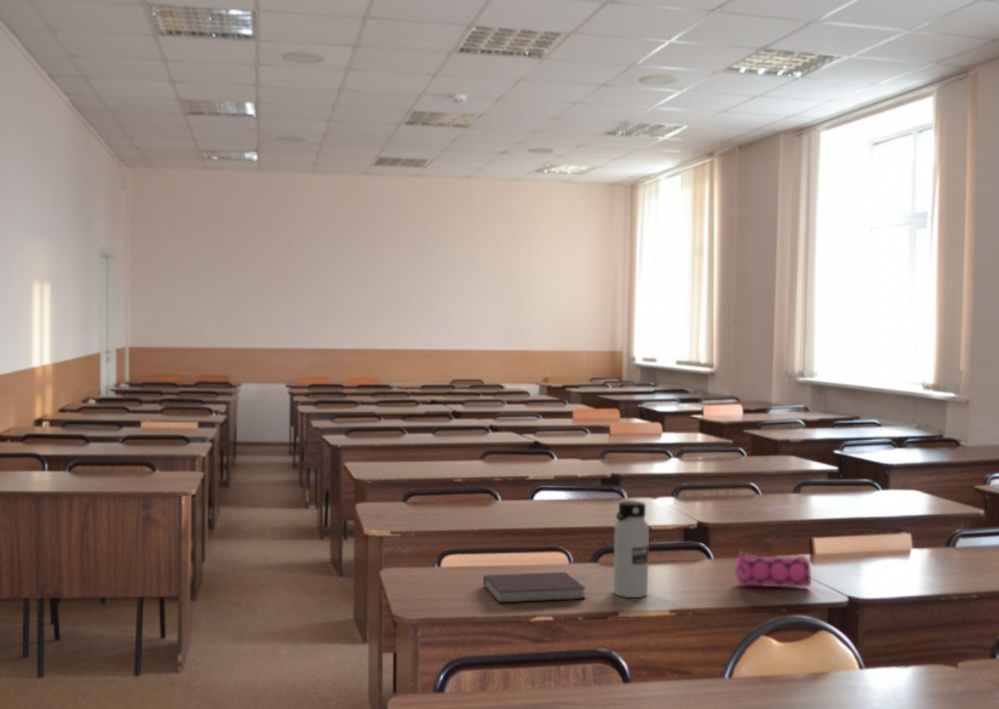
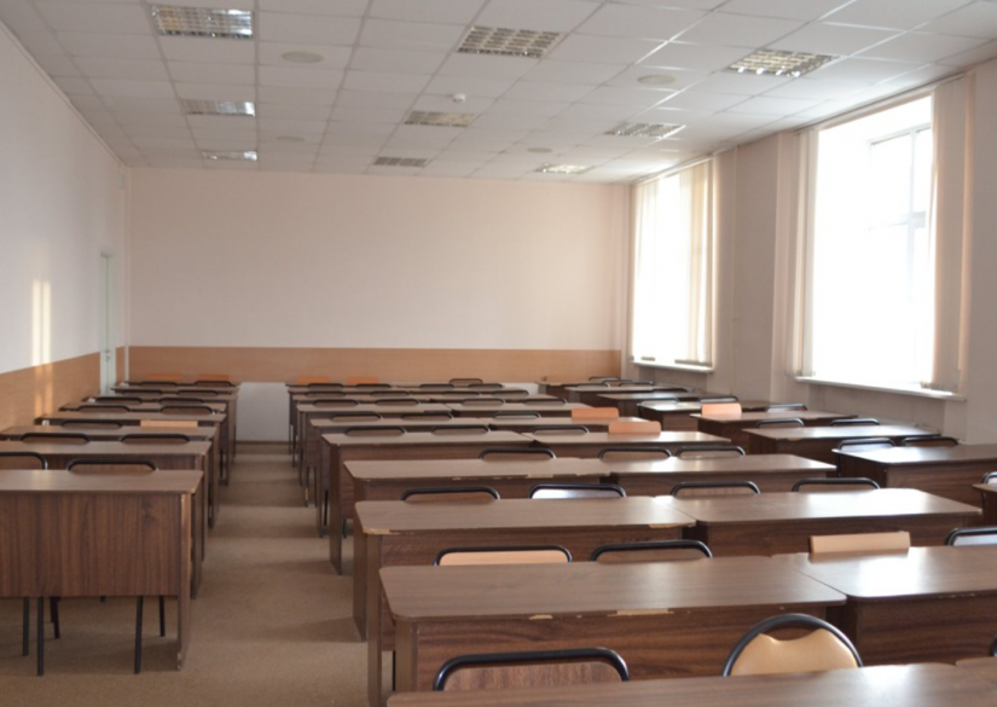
- water bottle [613,499,650,599]
- pencil case [734,550,813,588]
- notebook [482,571,587,604]
